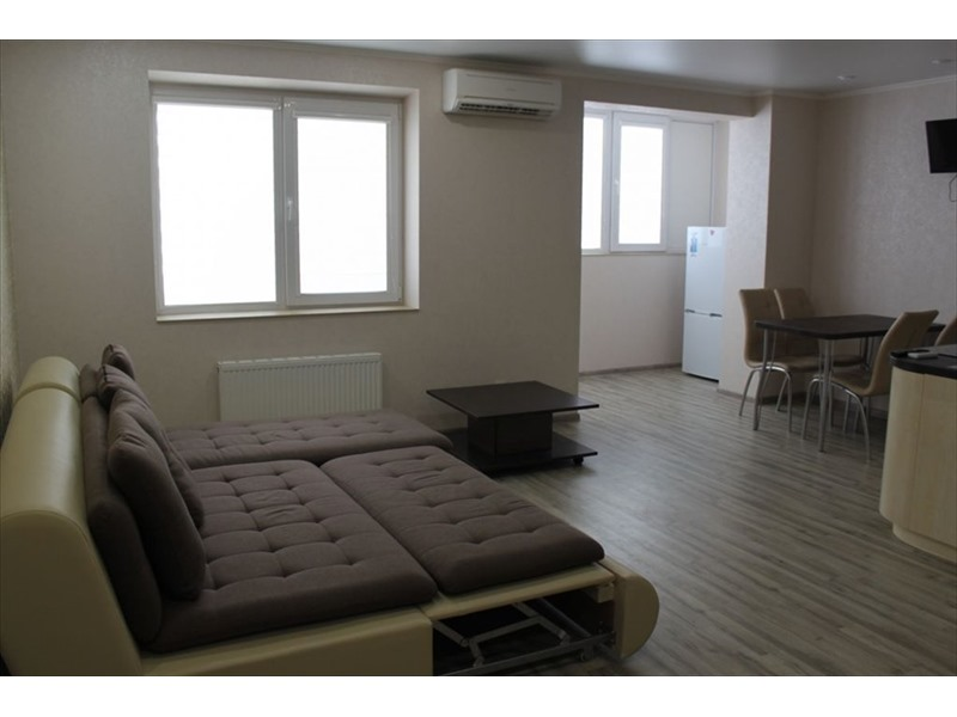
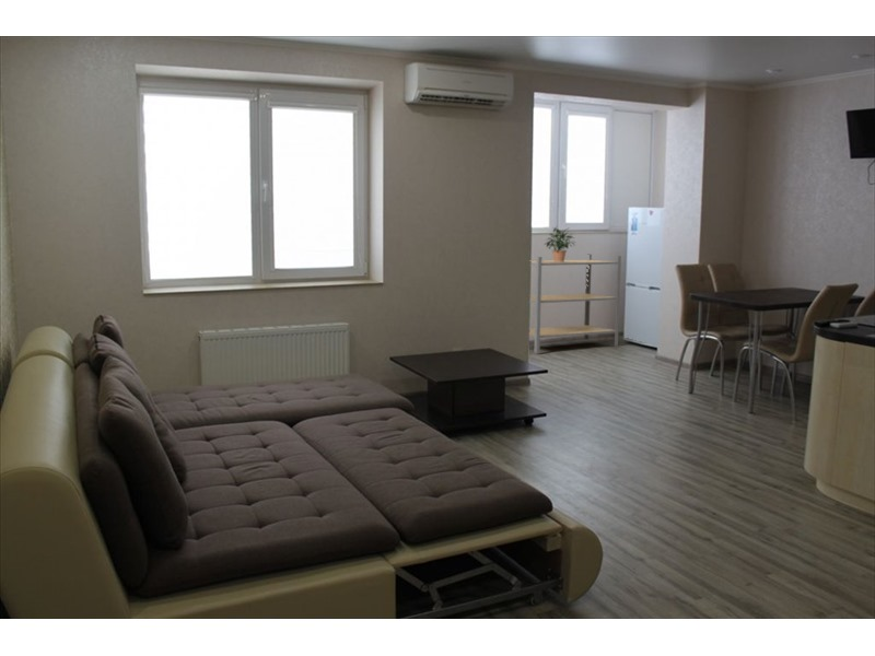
+ potted plant [542,225,576,262]
+ shelving unit [528,254,622,354]
